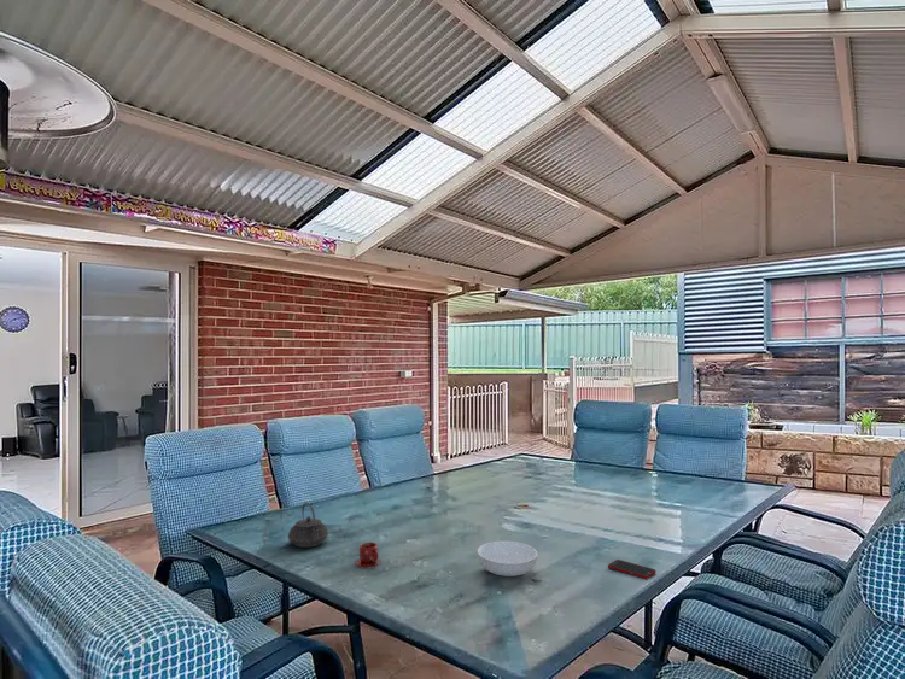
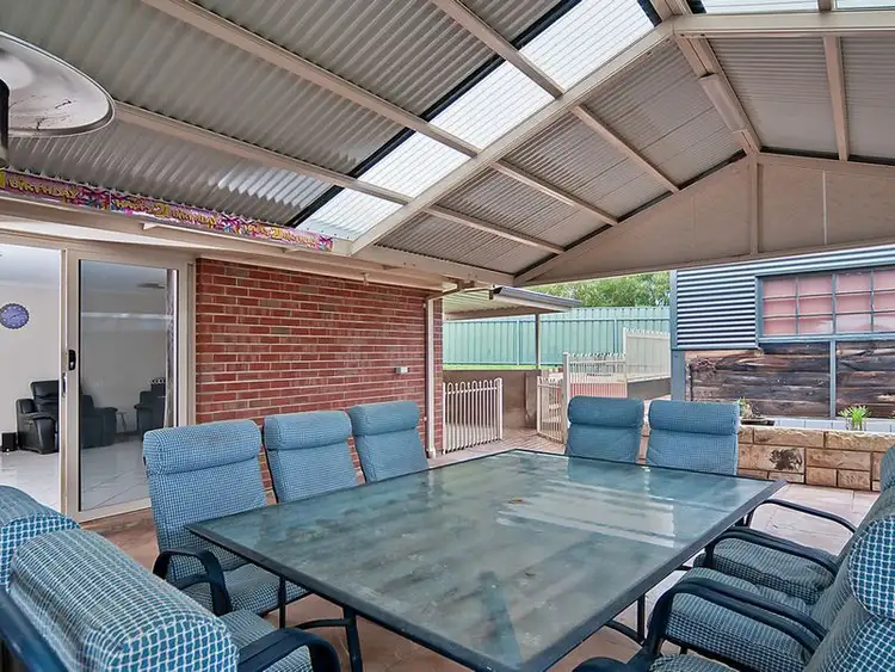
- teacup [354,540,383,568]
- cell phone [607,558,658,580]
- serving bowl [477,540,538,578]
- teapot [287,501,329,549]
